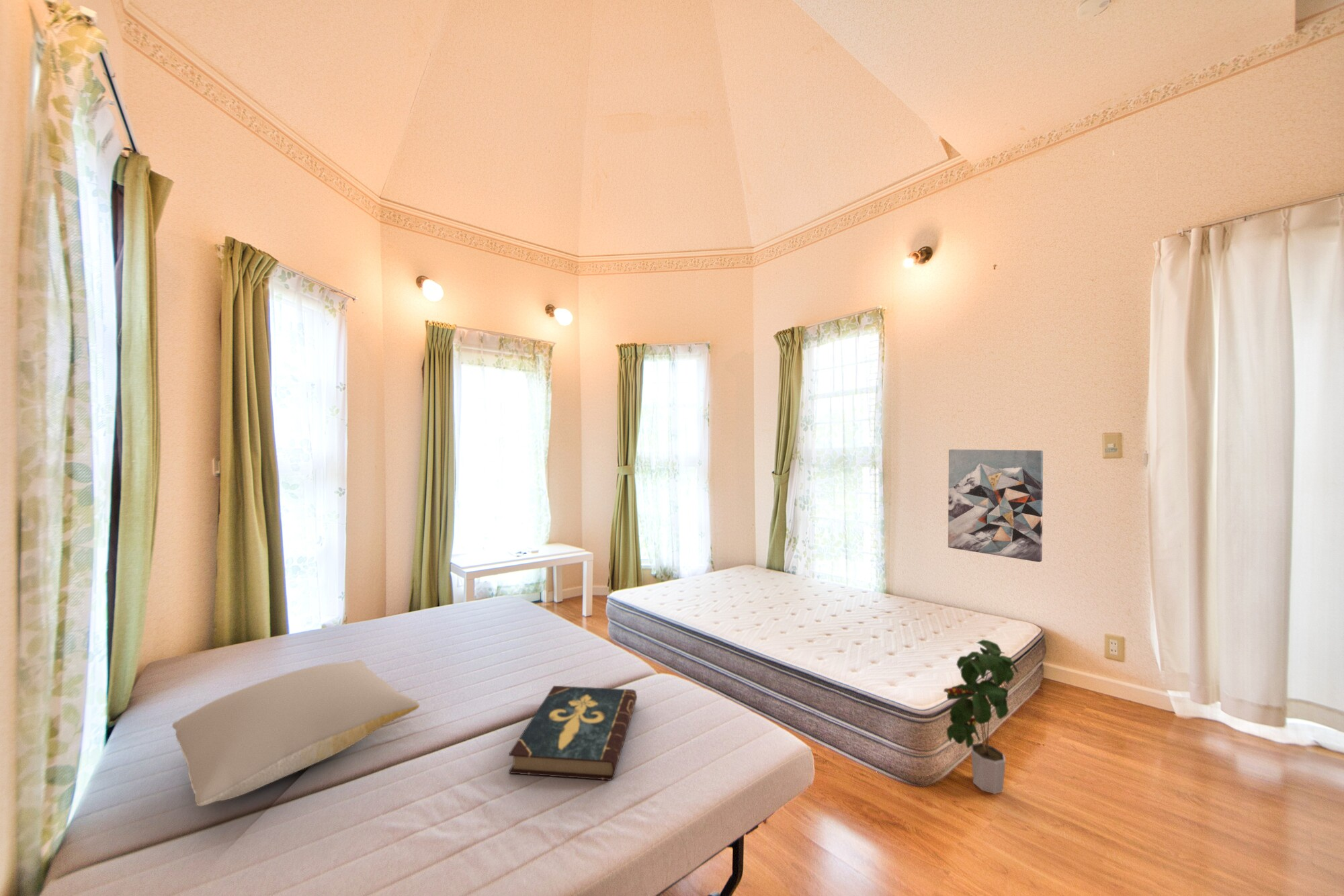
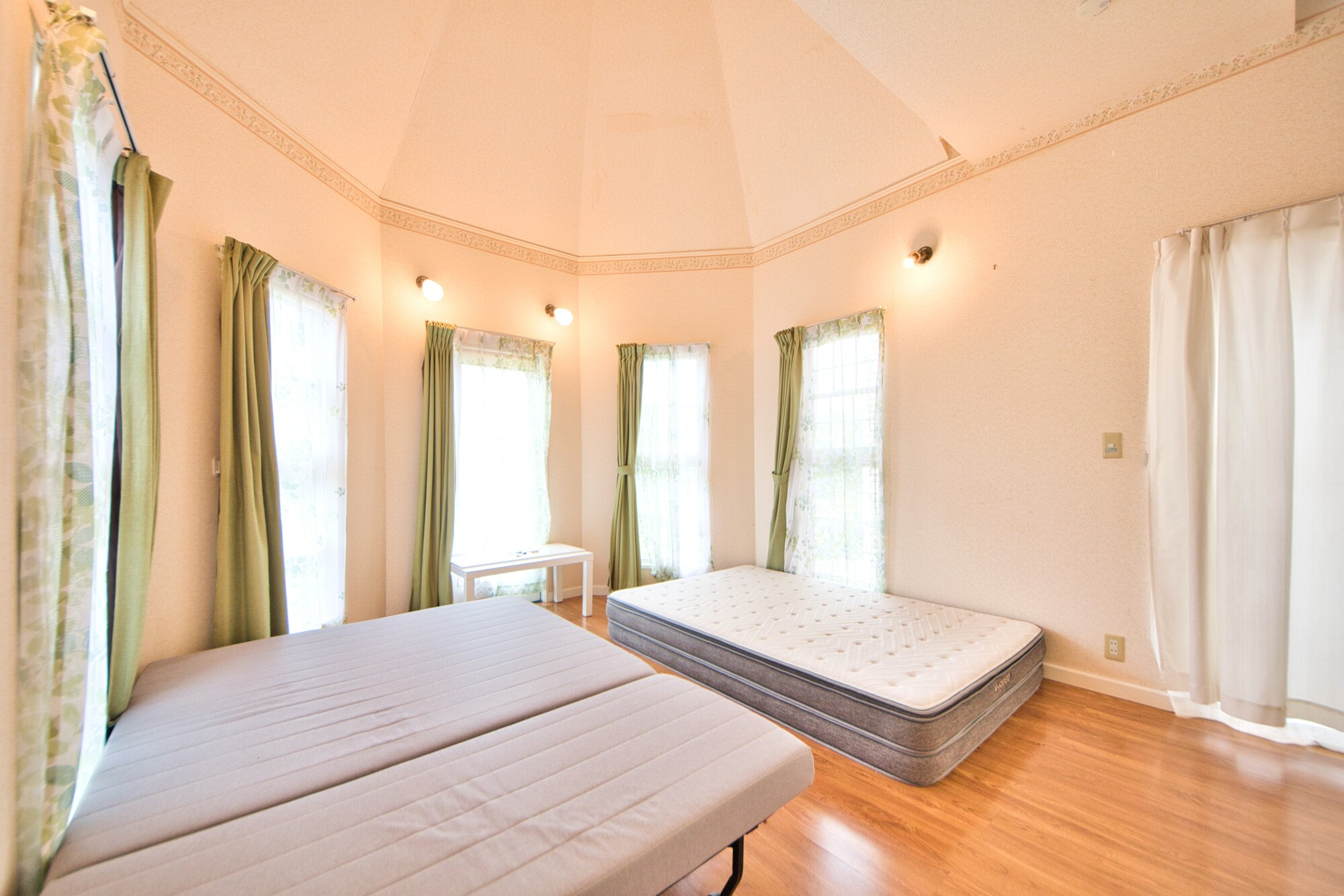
- book [508,685,638,781]
- potted plant [943,639,1019,795]
- wall art [948,449,1044,563]
- pillow [171,659,420,807]
